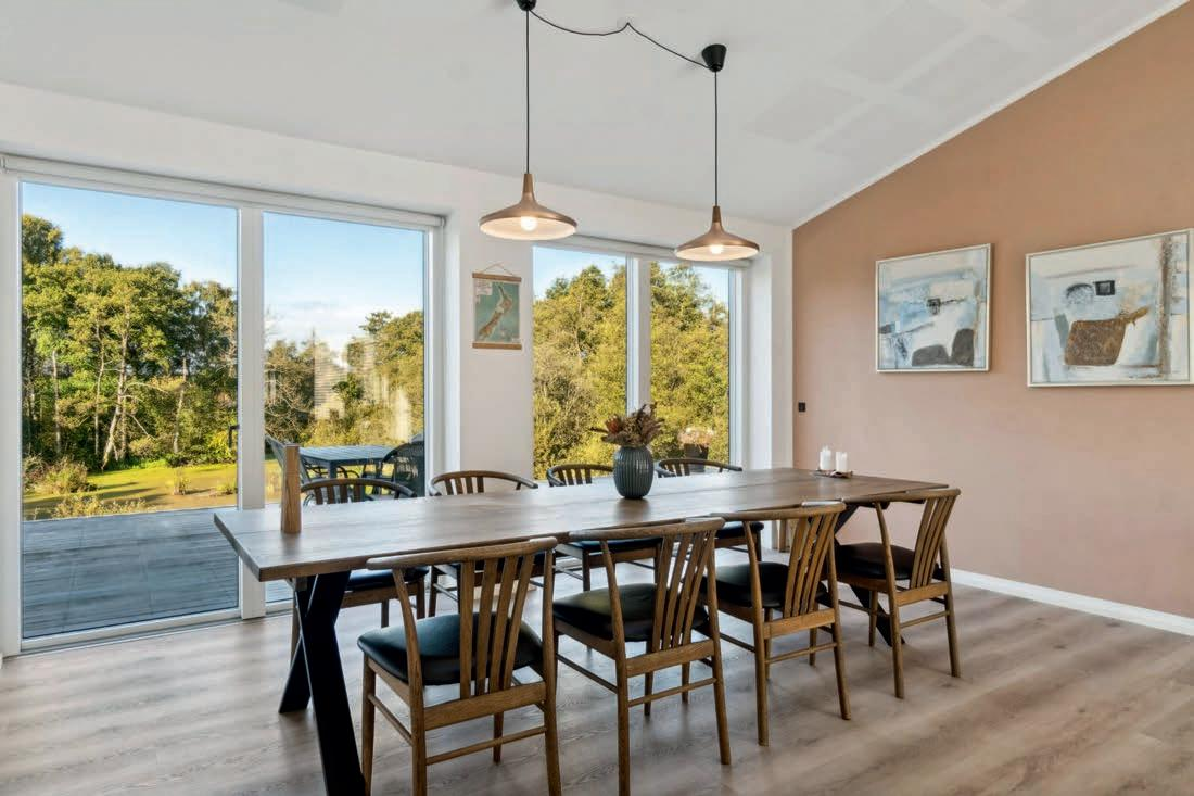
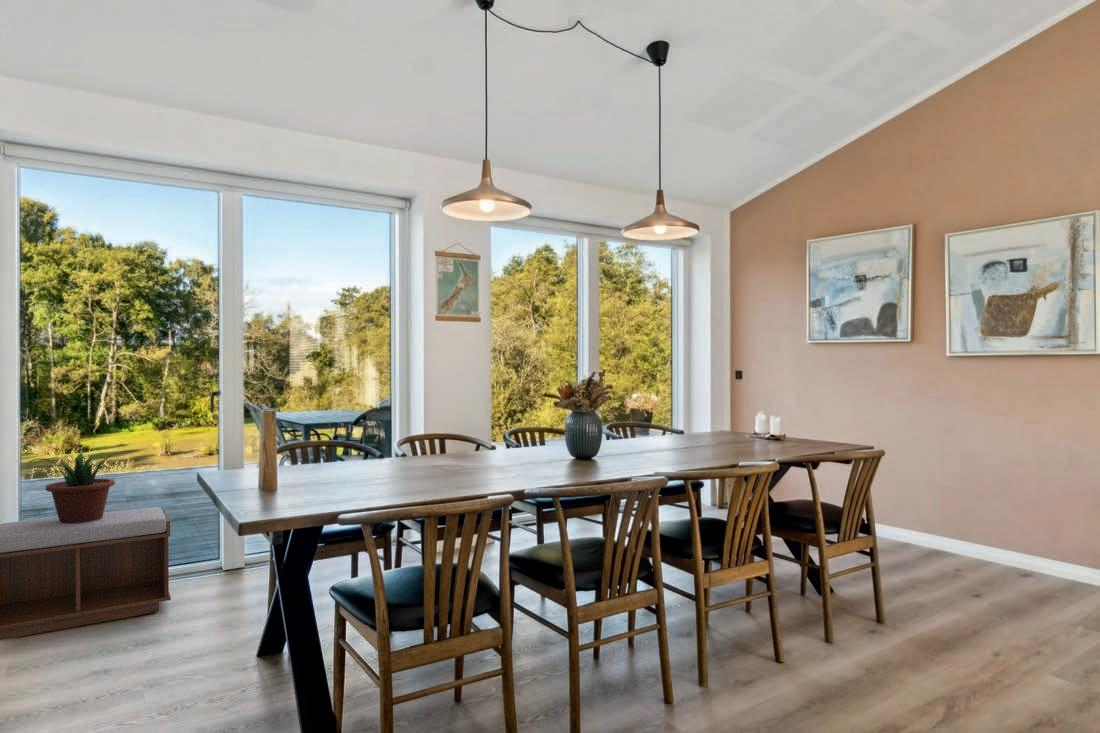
+ potted plant [28,452,119,524]
+ bench [0,506,172,641]
